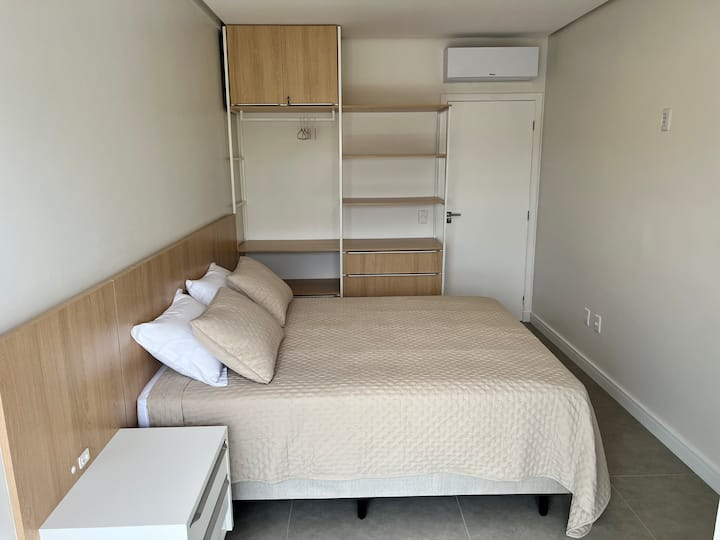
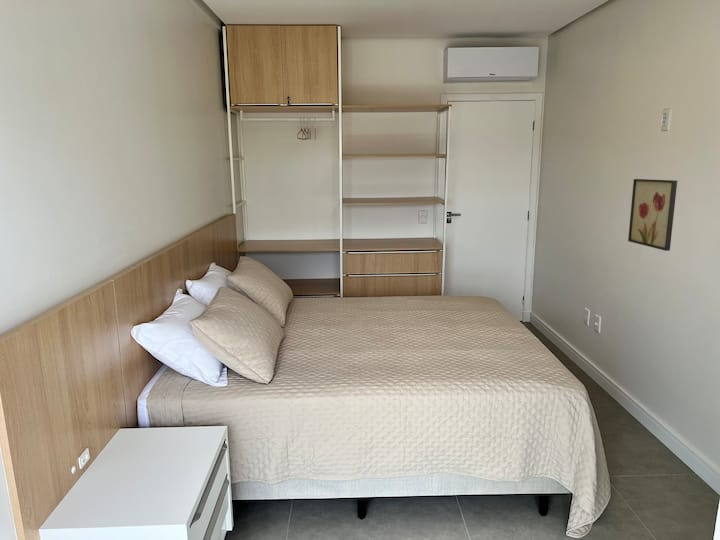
+ wall art [627,178,678,252]
